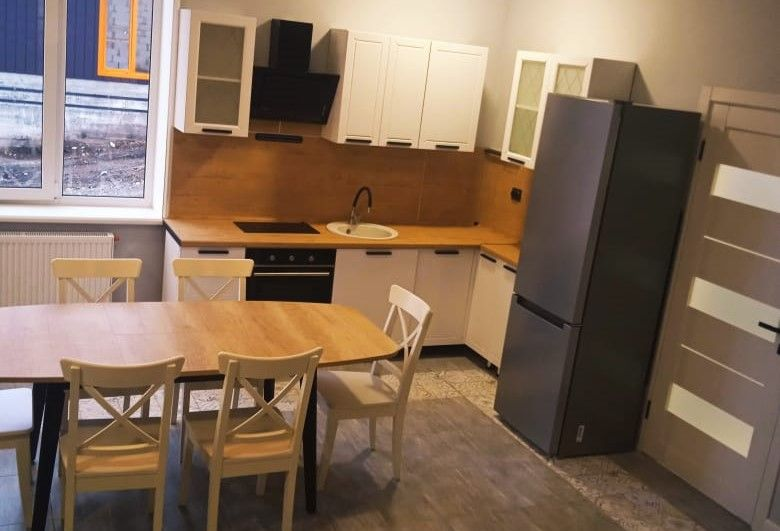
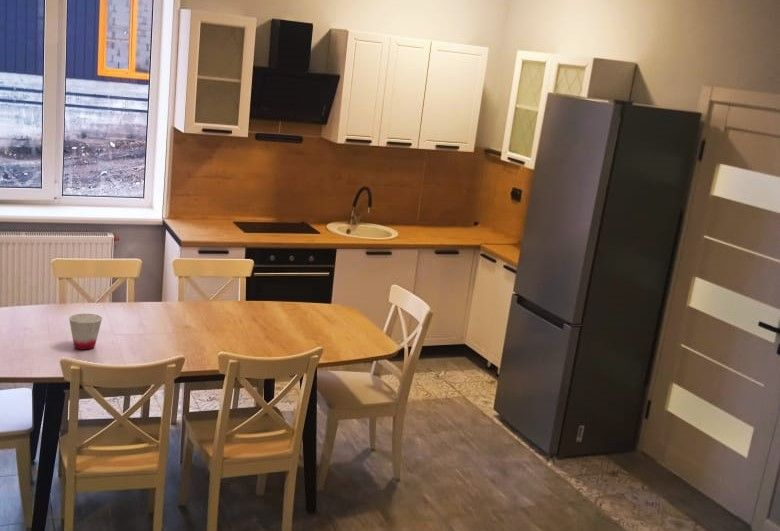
+ cup [68,313,103,351]
